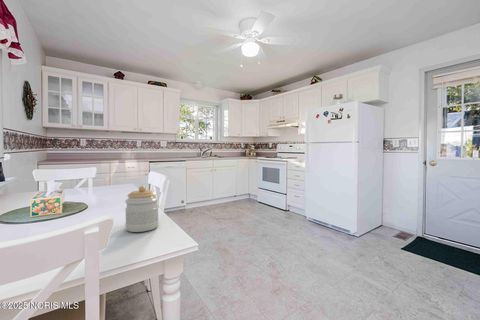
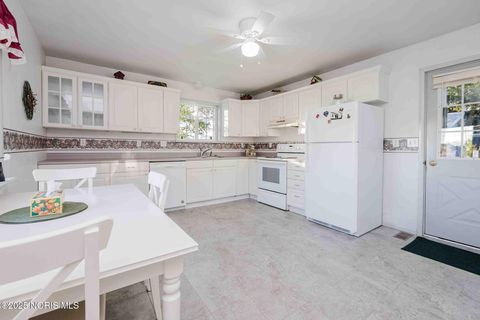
- jar [124,185,160,233]
